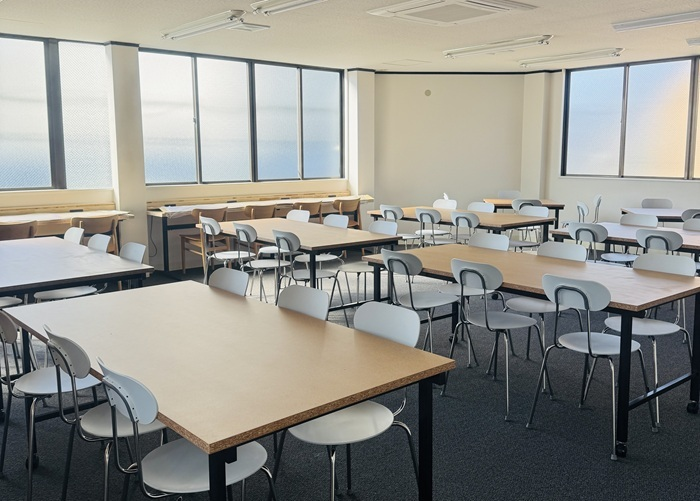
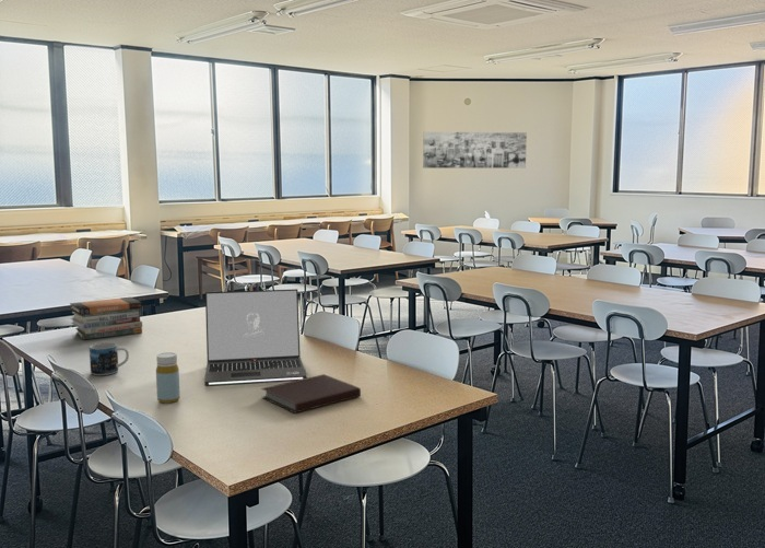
+ book stack [69,296,143,341]
+ laptop [203,288,308,387]
+ bottle [155,351,181,405]
+ wall art [422,131,528,170]
+ notebook [260,373,362,415]
+ mug [89,341,130,376]
